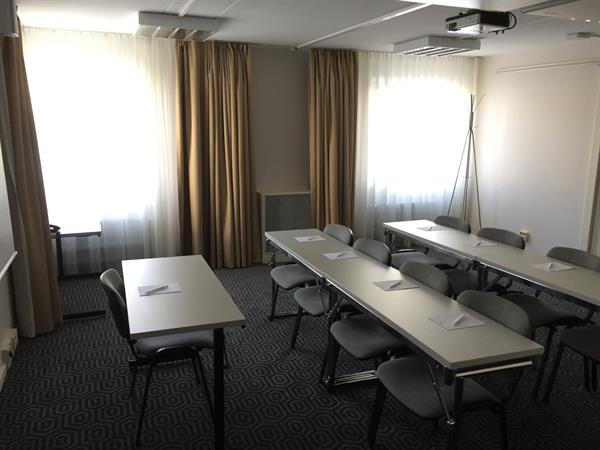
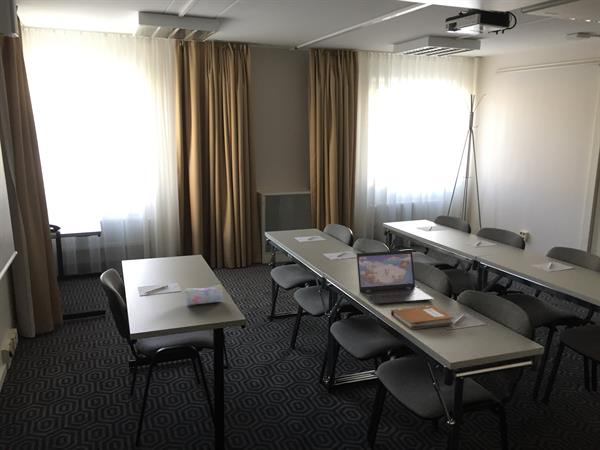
+ laptop [356,249,434,305]
+ pencil case [183,284,224,306]
+ notebook [390,304,455,331]
